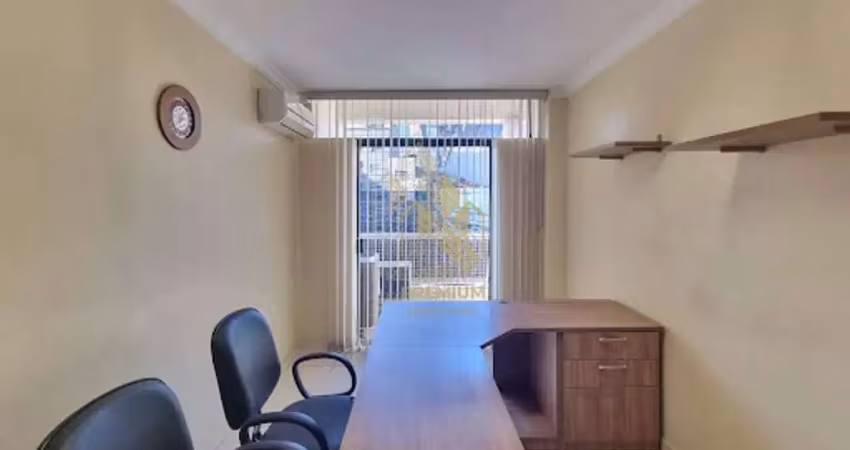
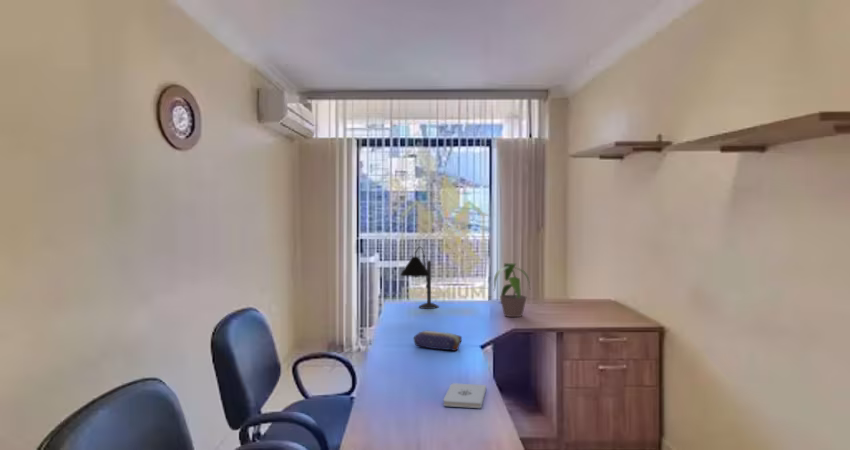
+ pencil case [413,330,463,352]
+ desk lamp [399,246,440,310]
+ potted plant [492,262,531,318]
+ notepad [442,382,487,409]
